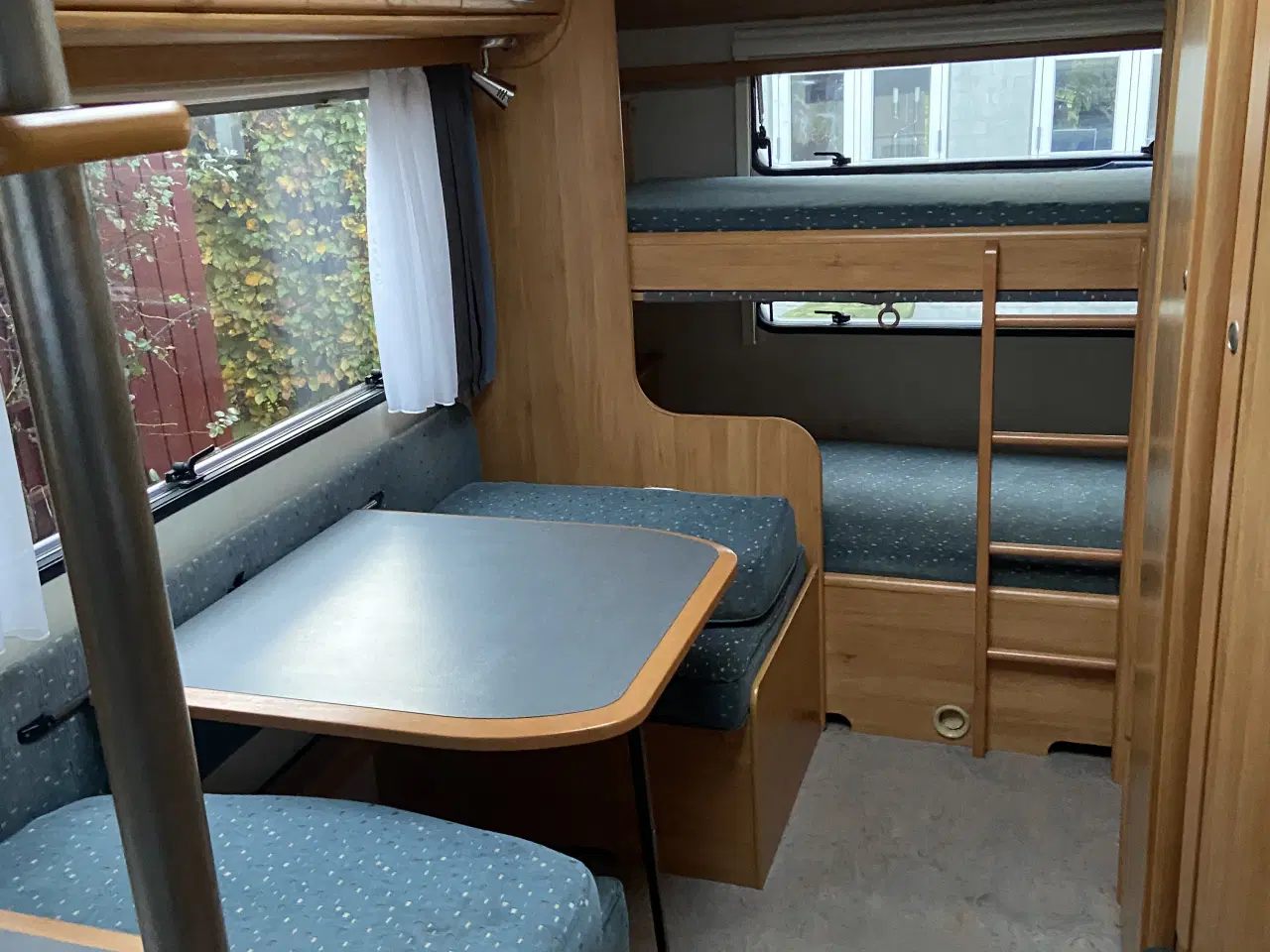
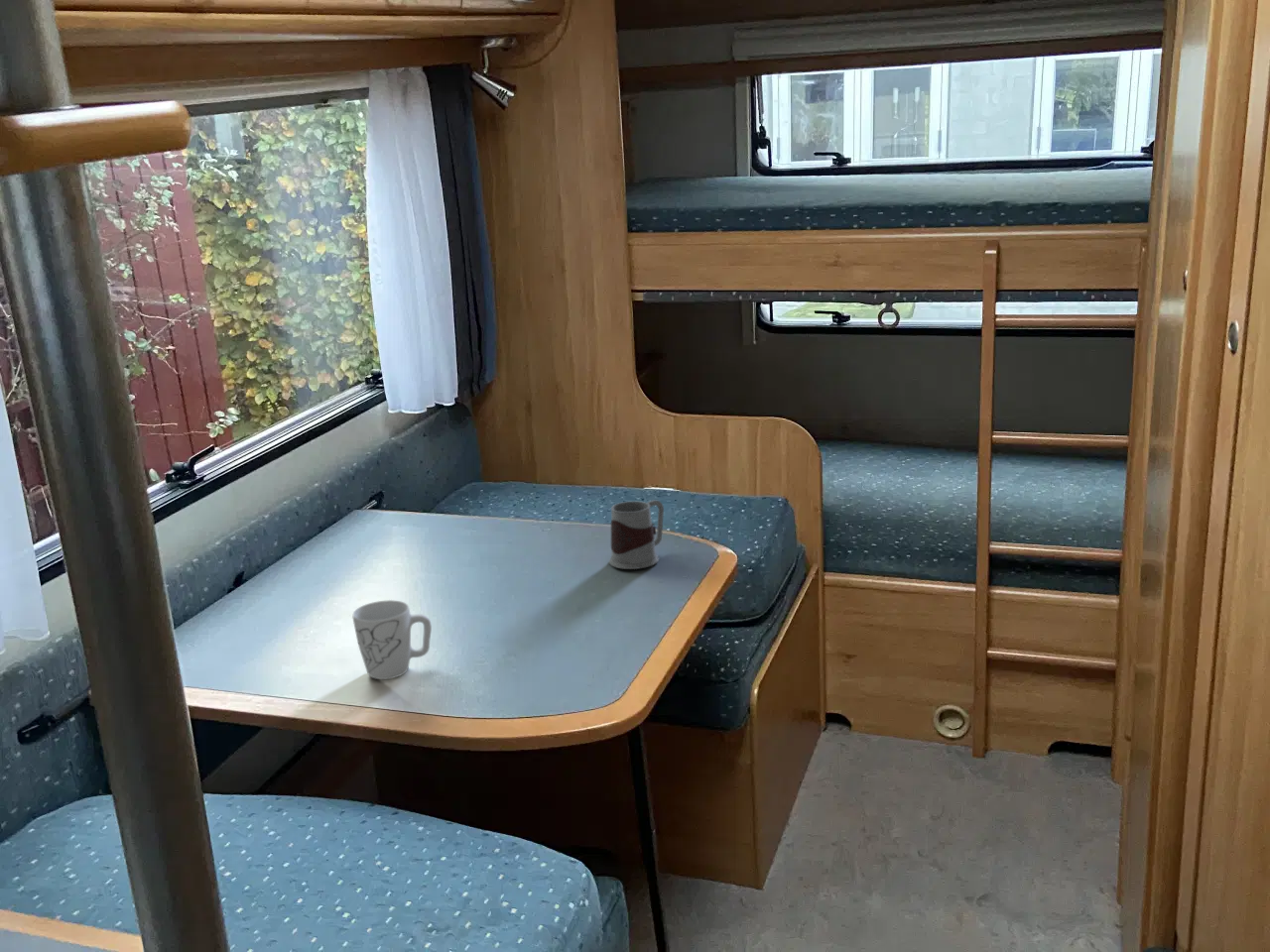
+ mug [352,599,433,680]
+ mug [608,499,665,570]
